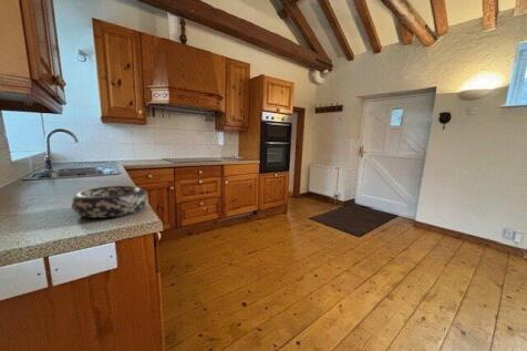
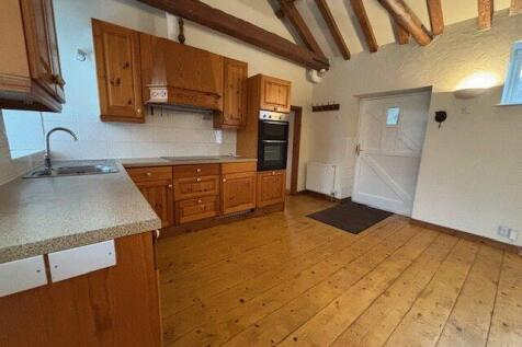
- decorative bowl [71,185,149,219]
